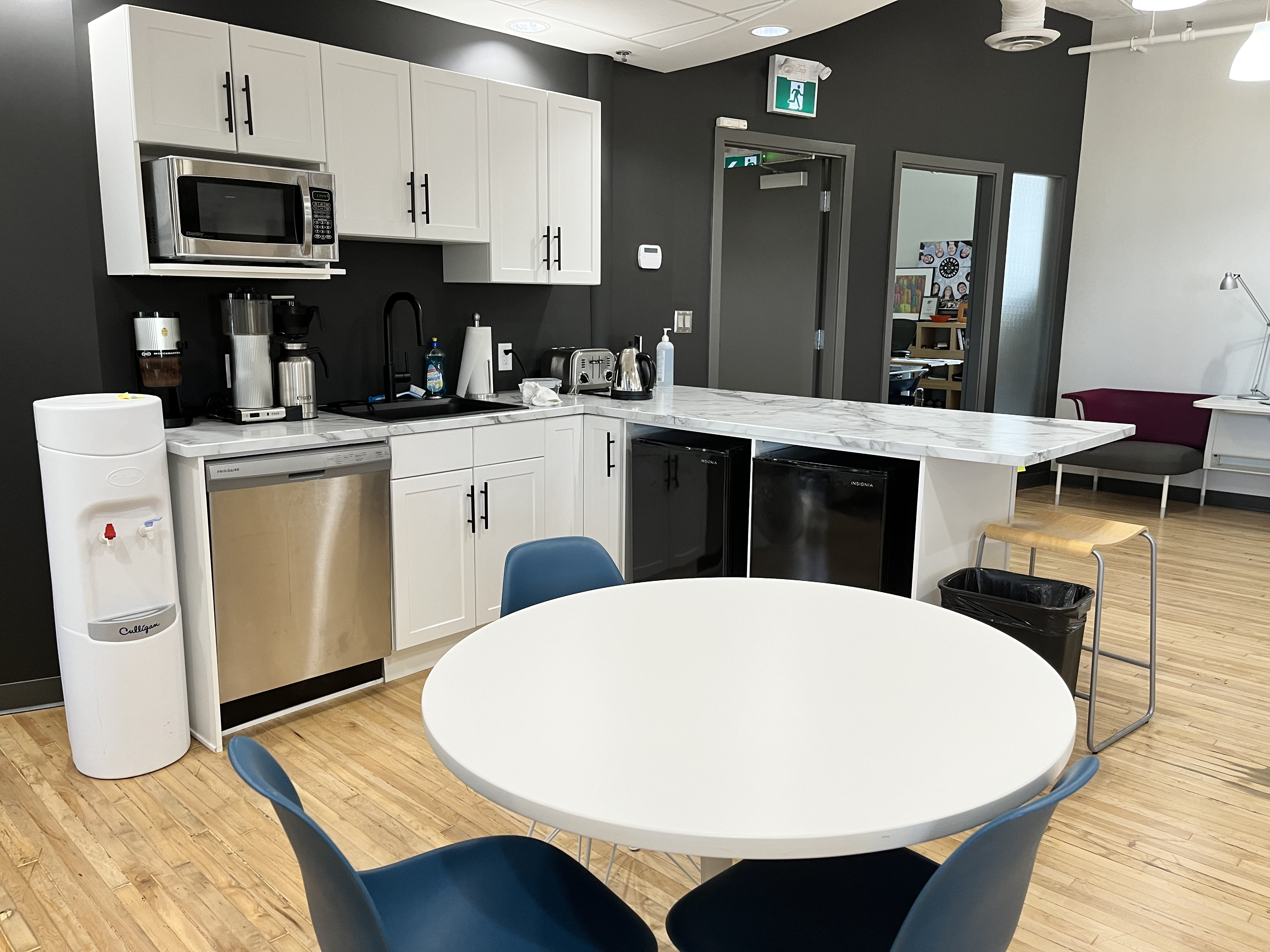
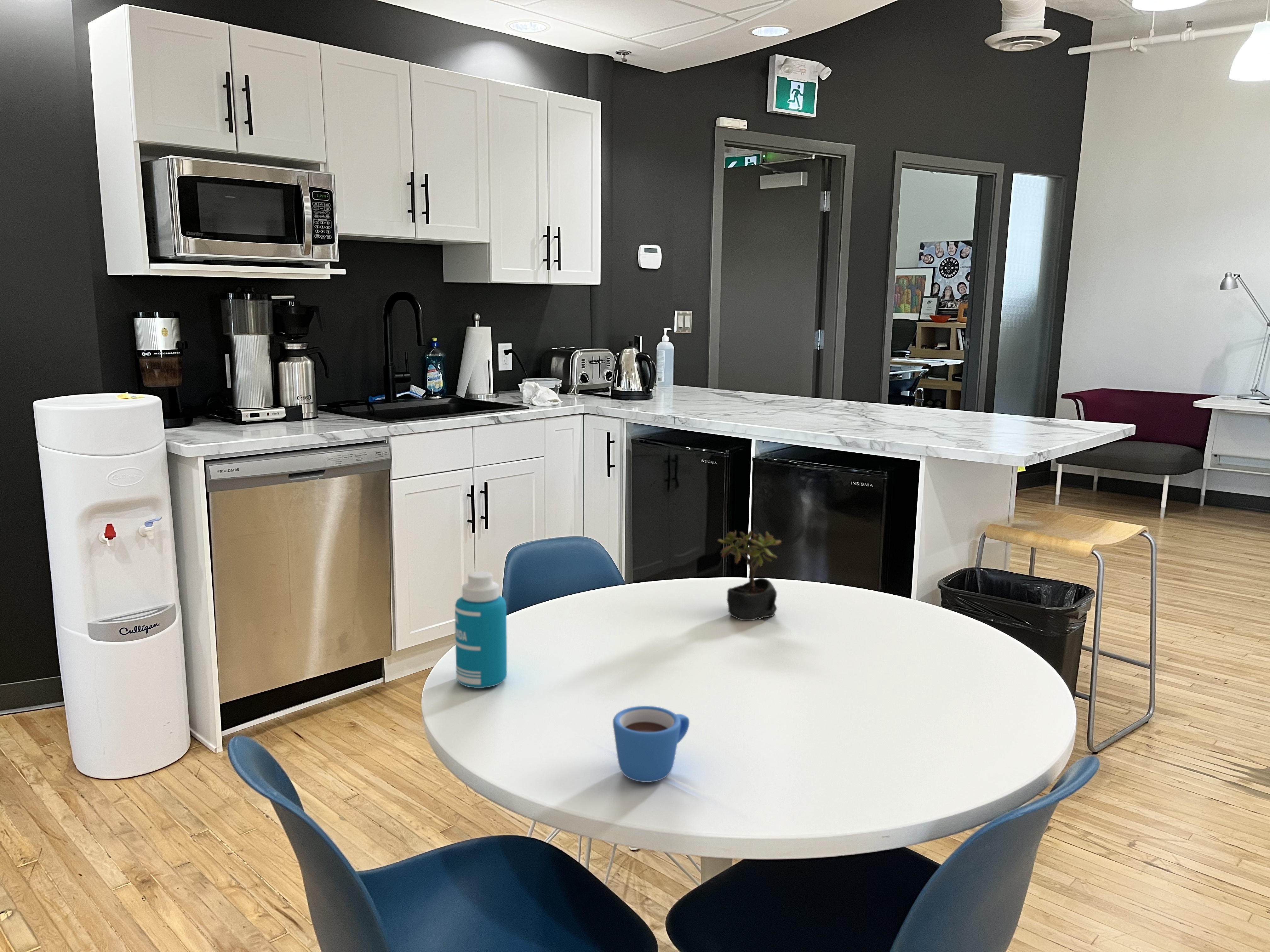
+ succulent plant [717,530,782,621]
+ bottle [455,571,507,688]
+ mug [613,705,690,782]
